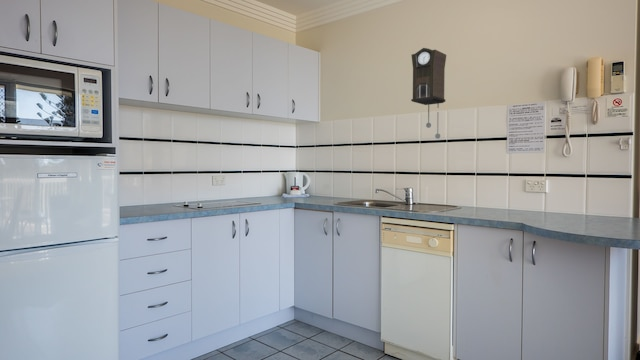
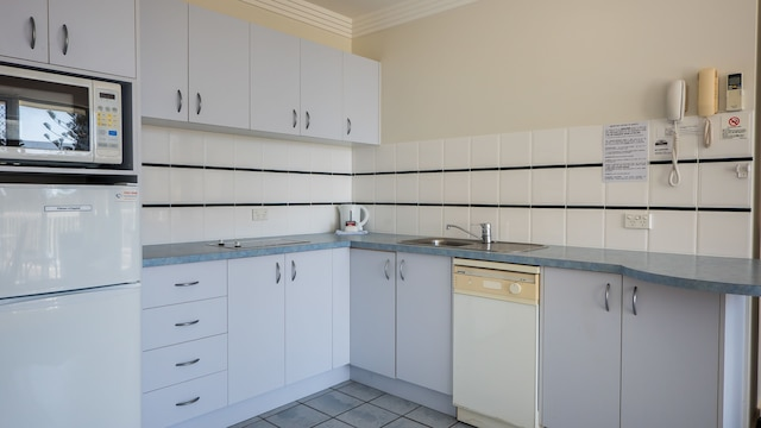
- pendulum clock [410,47,447,140]
